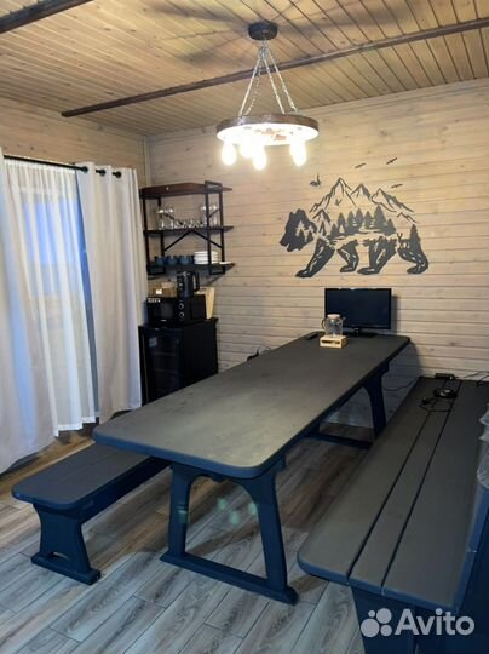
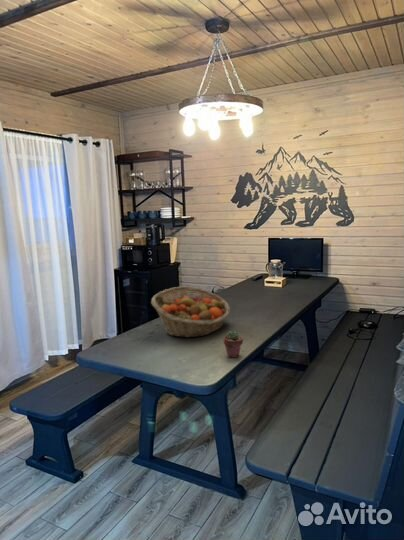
+ fruit basket [150,286,231,339]
+ potted succulent [223,330,244,359]
